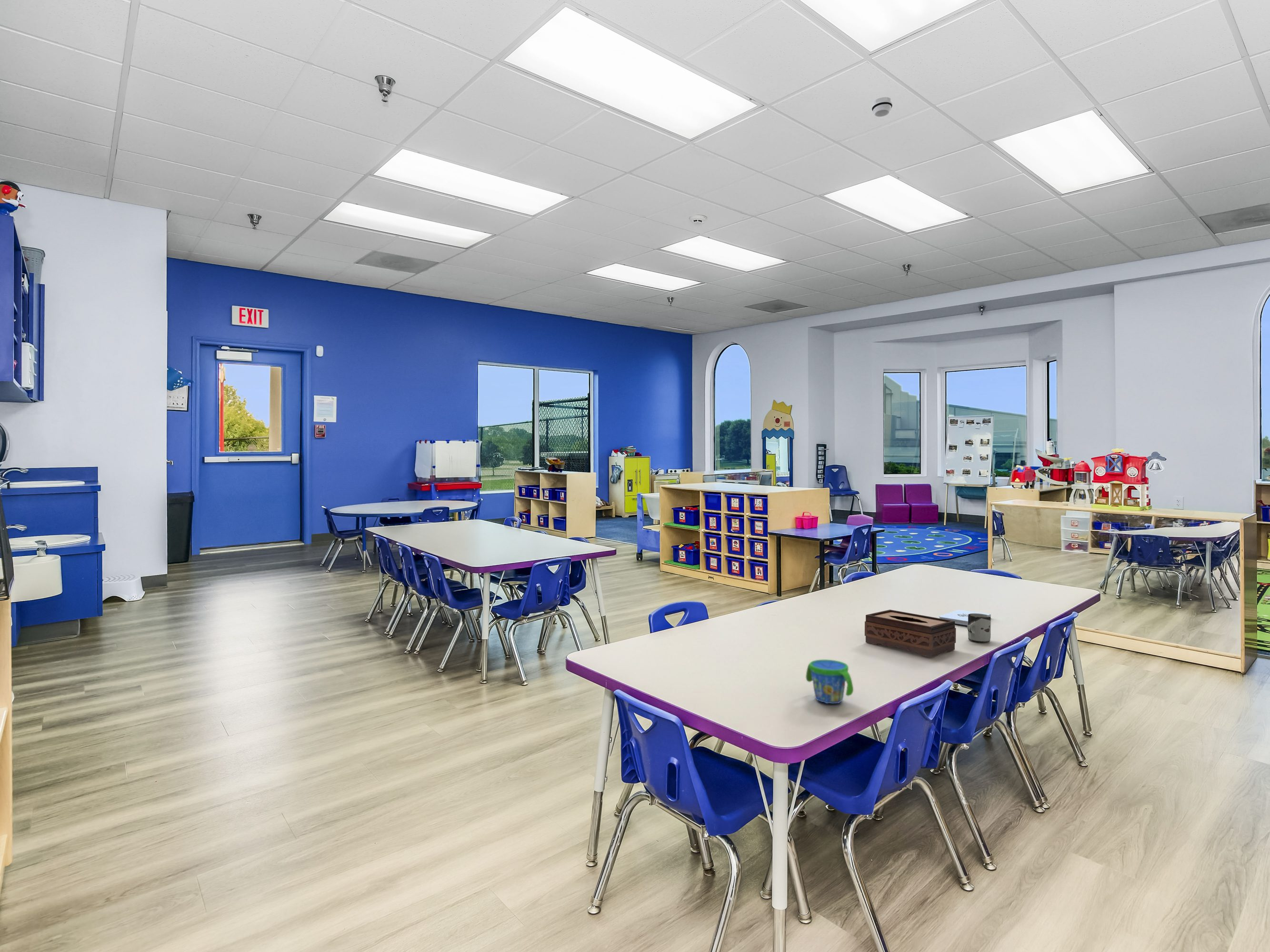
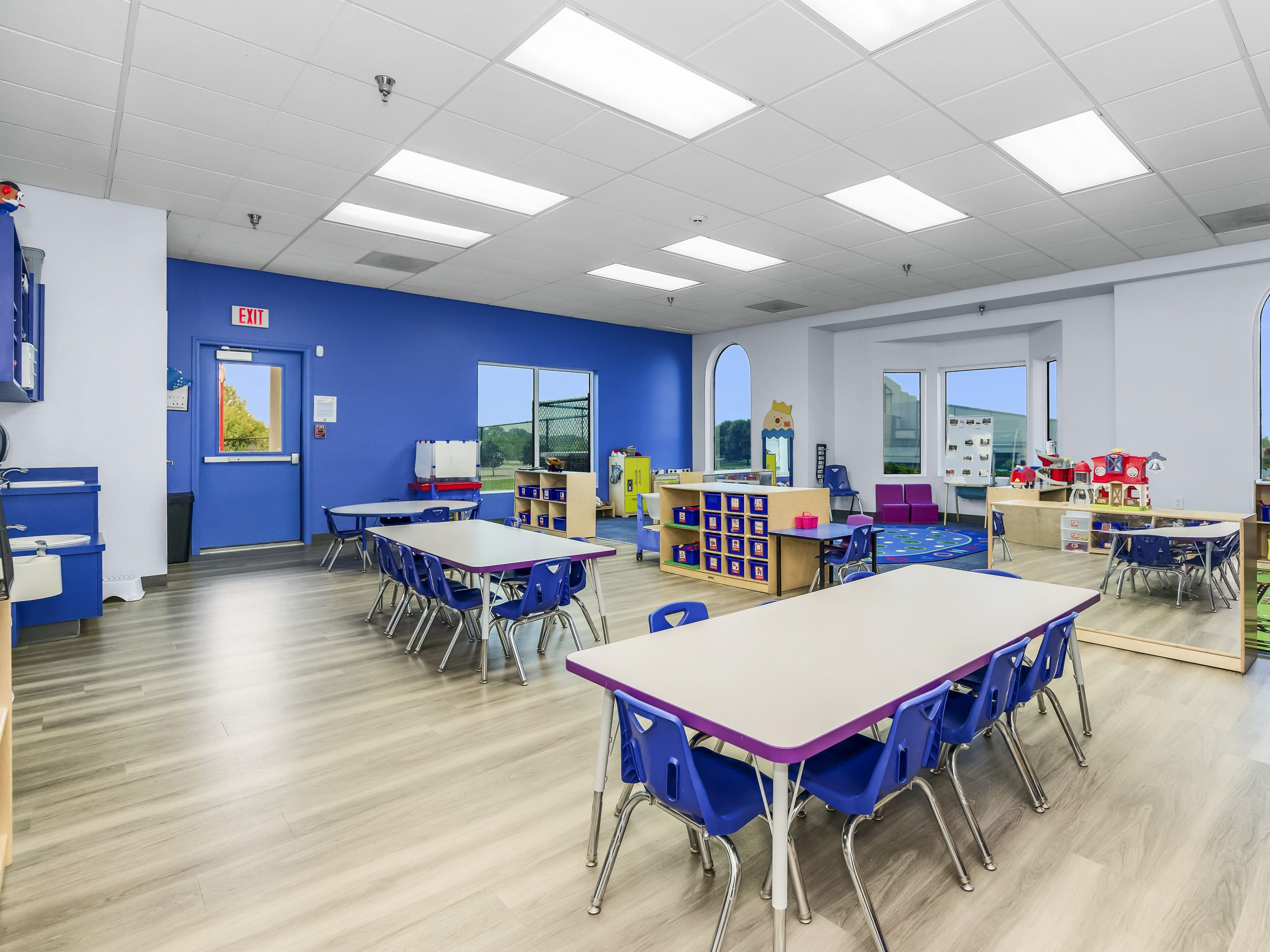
- tissue box [864,609,956,657]
- cup [967,614,991,643]
- notepad [939,609,991,626]
- snack cup [805,659,854,704]
- smoke detector [871,97,893,117]
